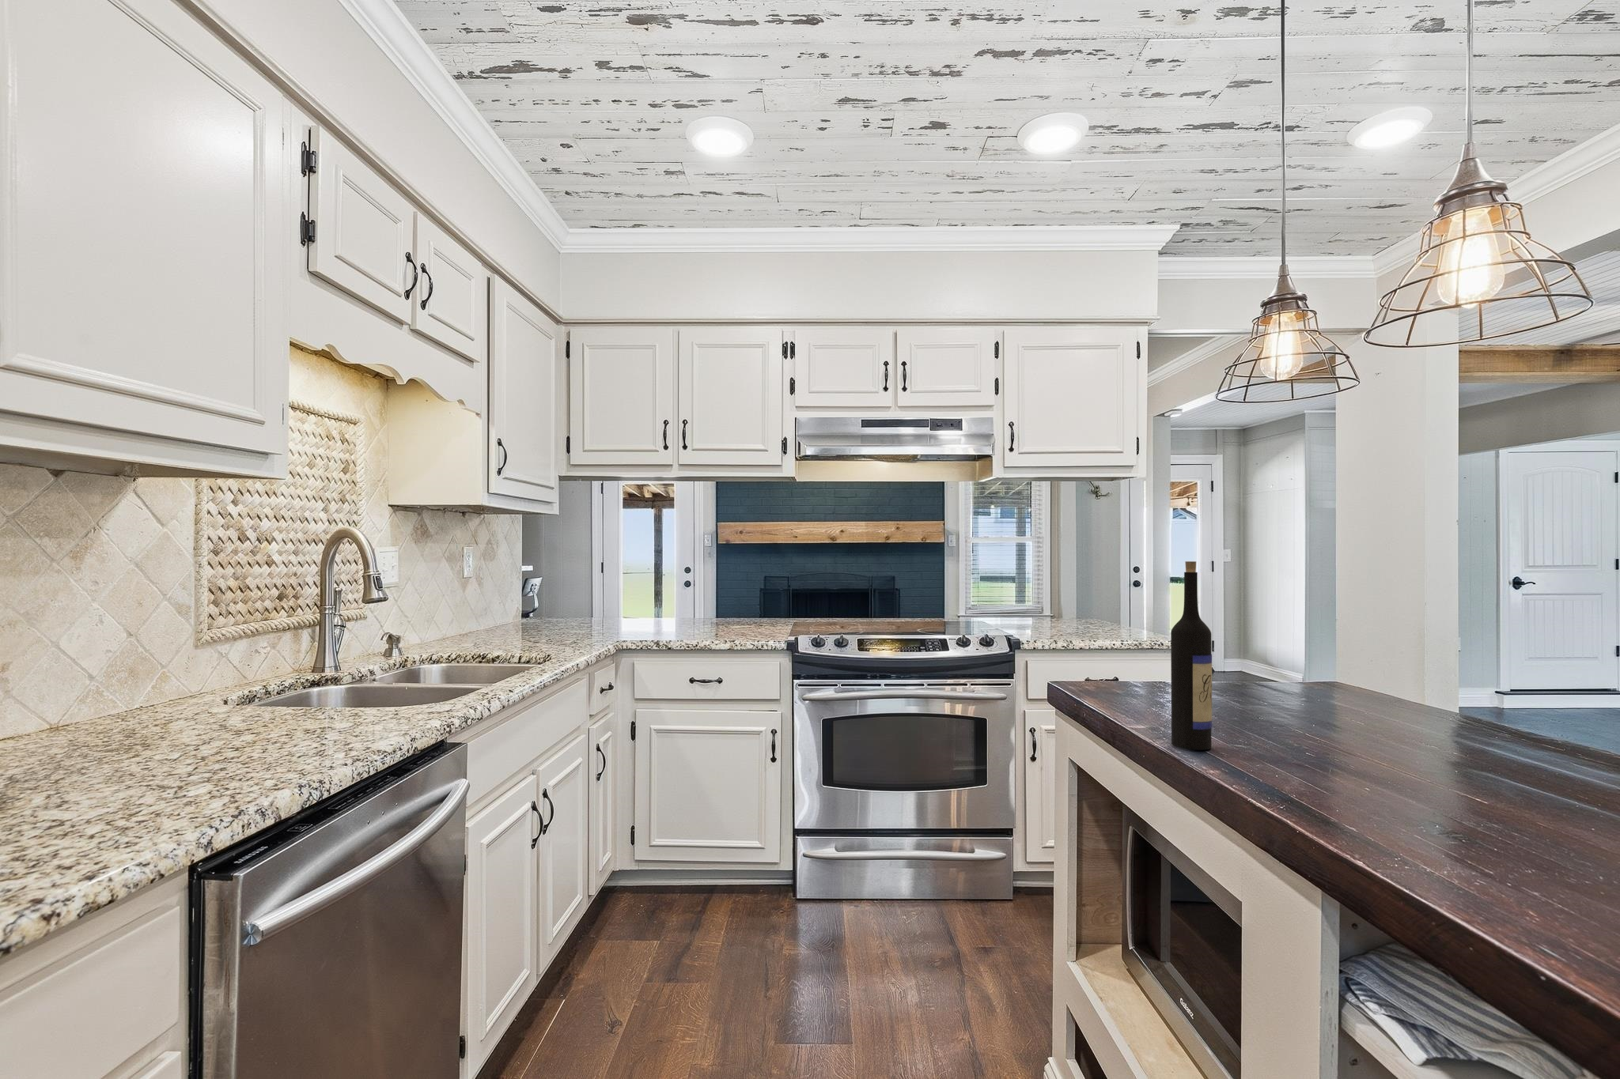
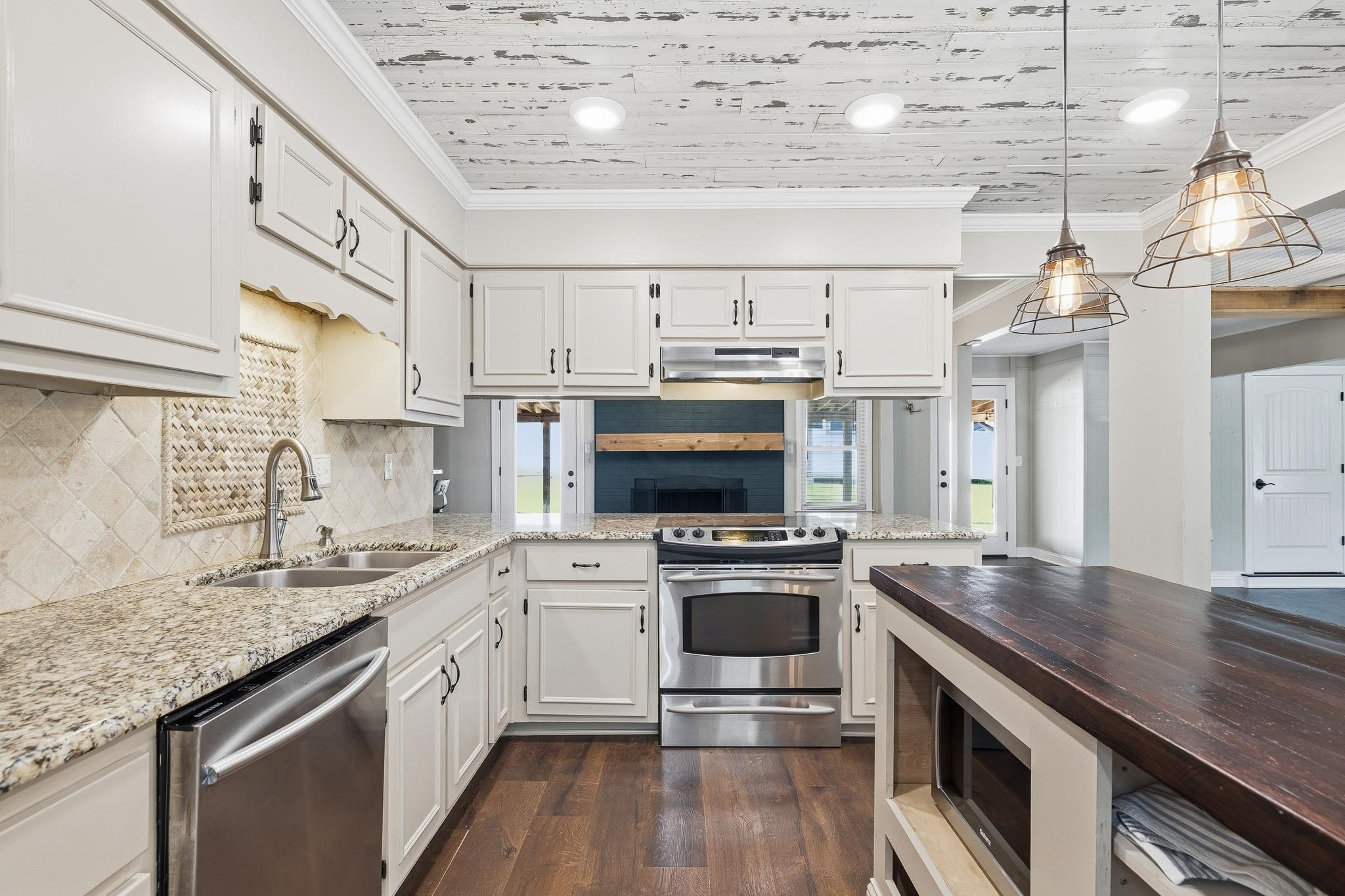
- wine bottle [1170,560,1213,751]
